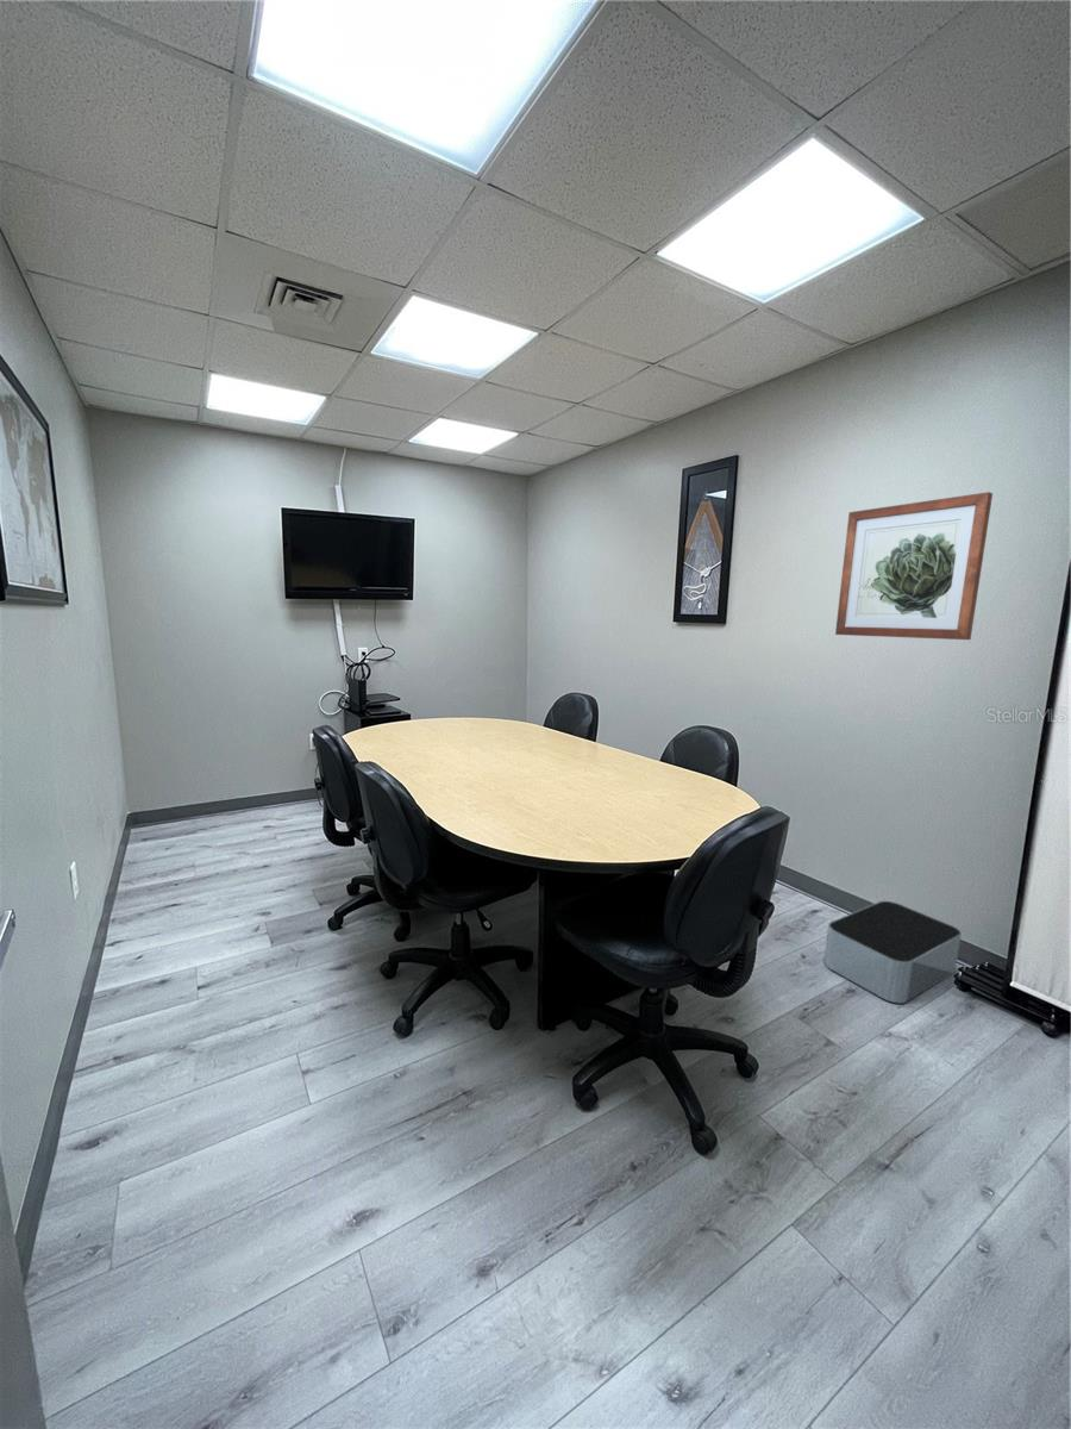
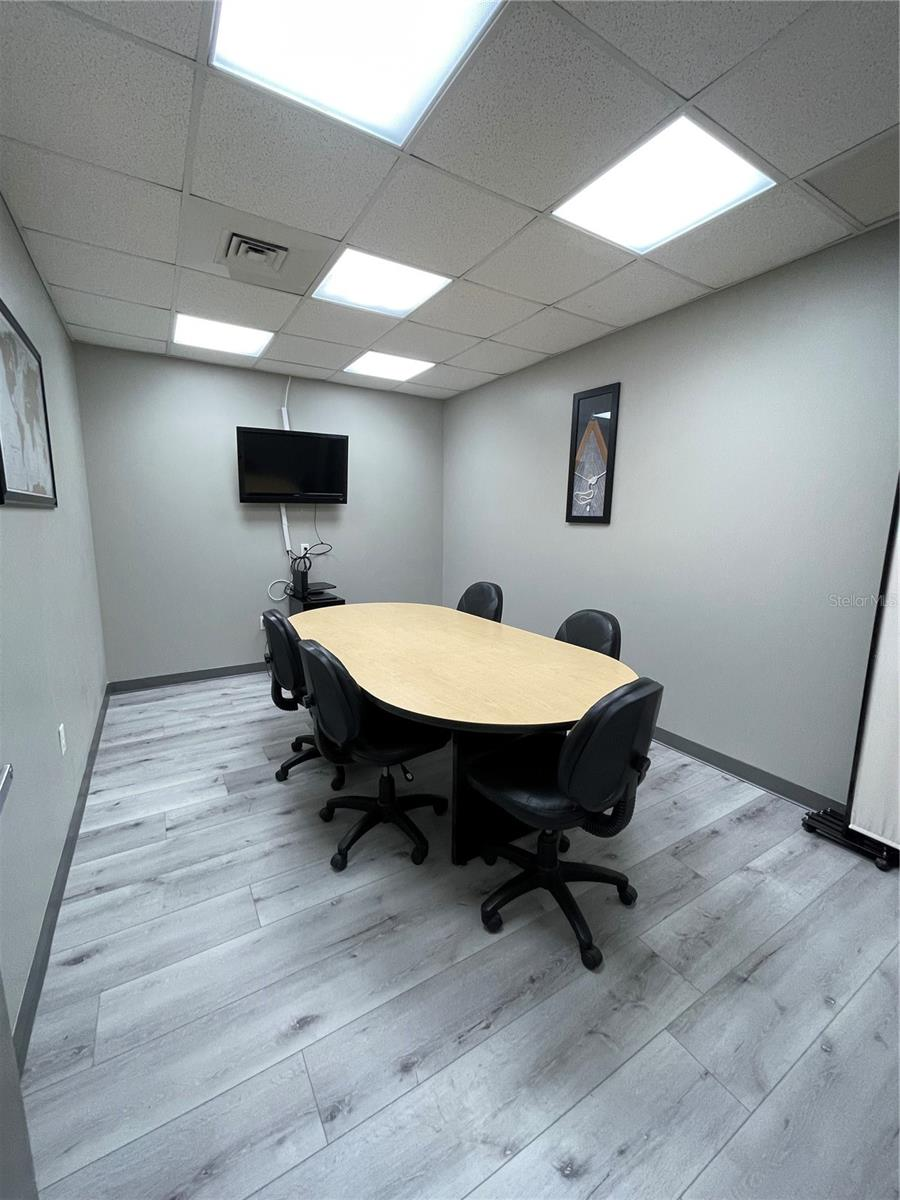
- storage bin [823,900,963,1004]
- wall art [834,491,994,641]
